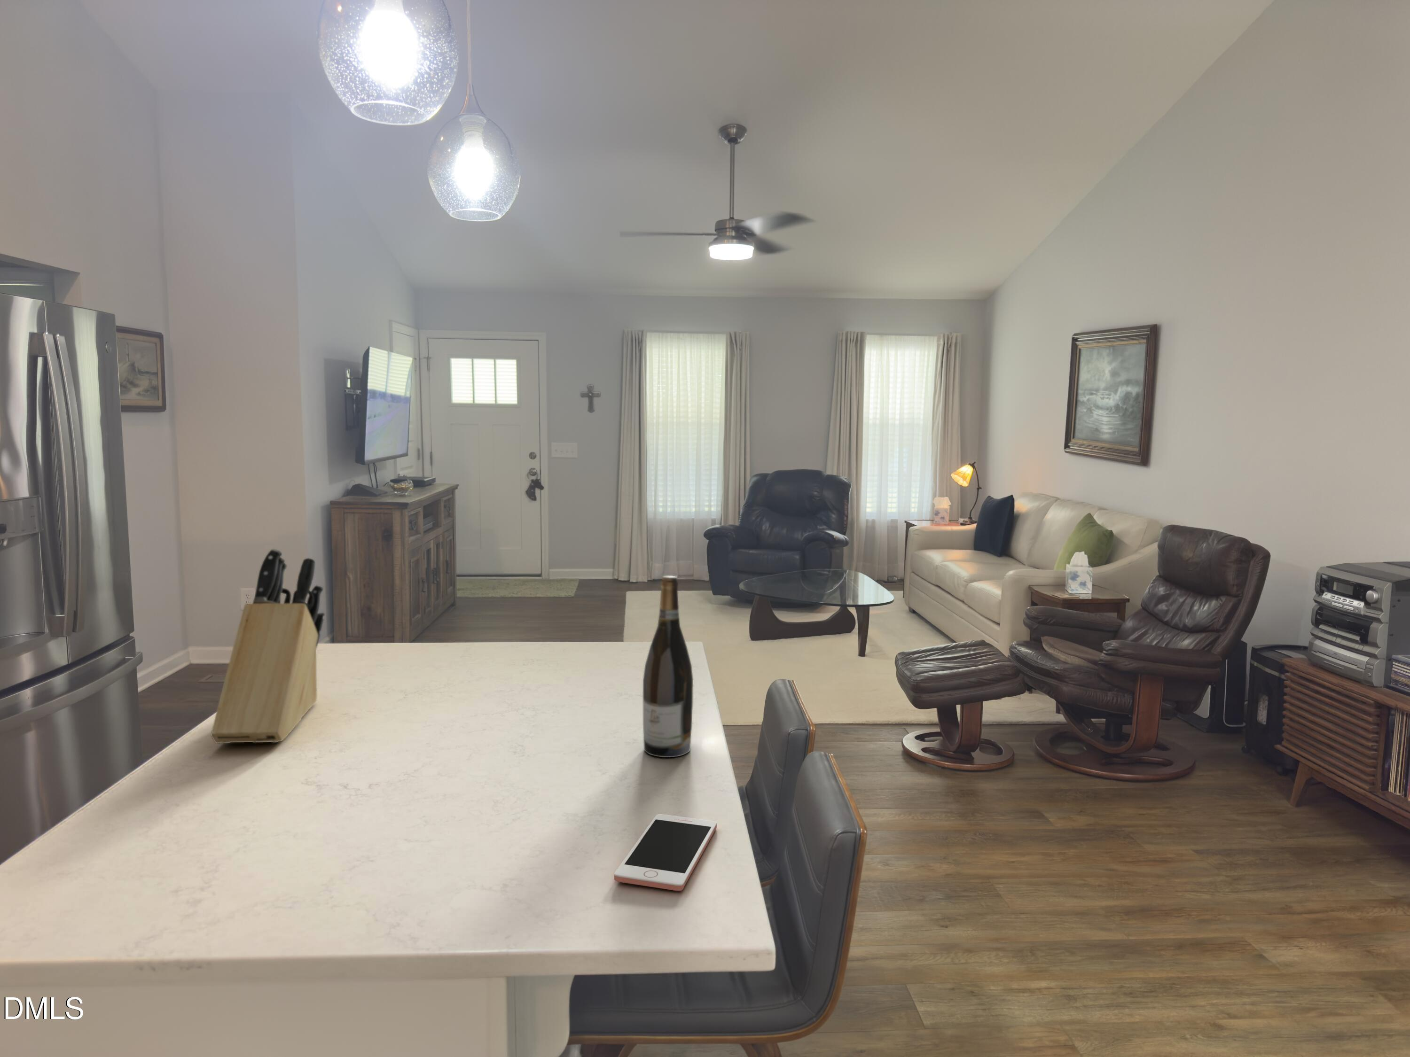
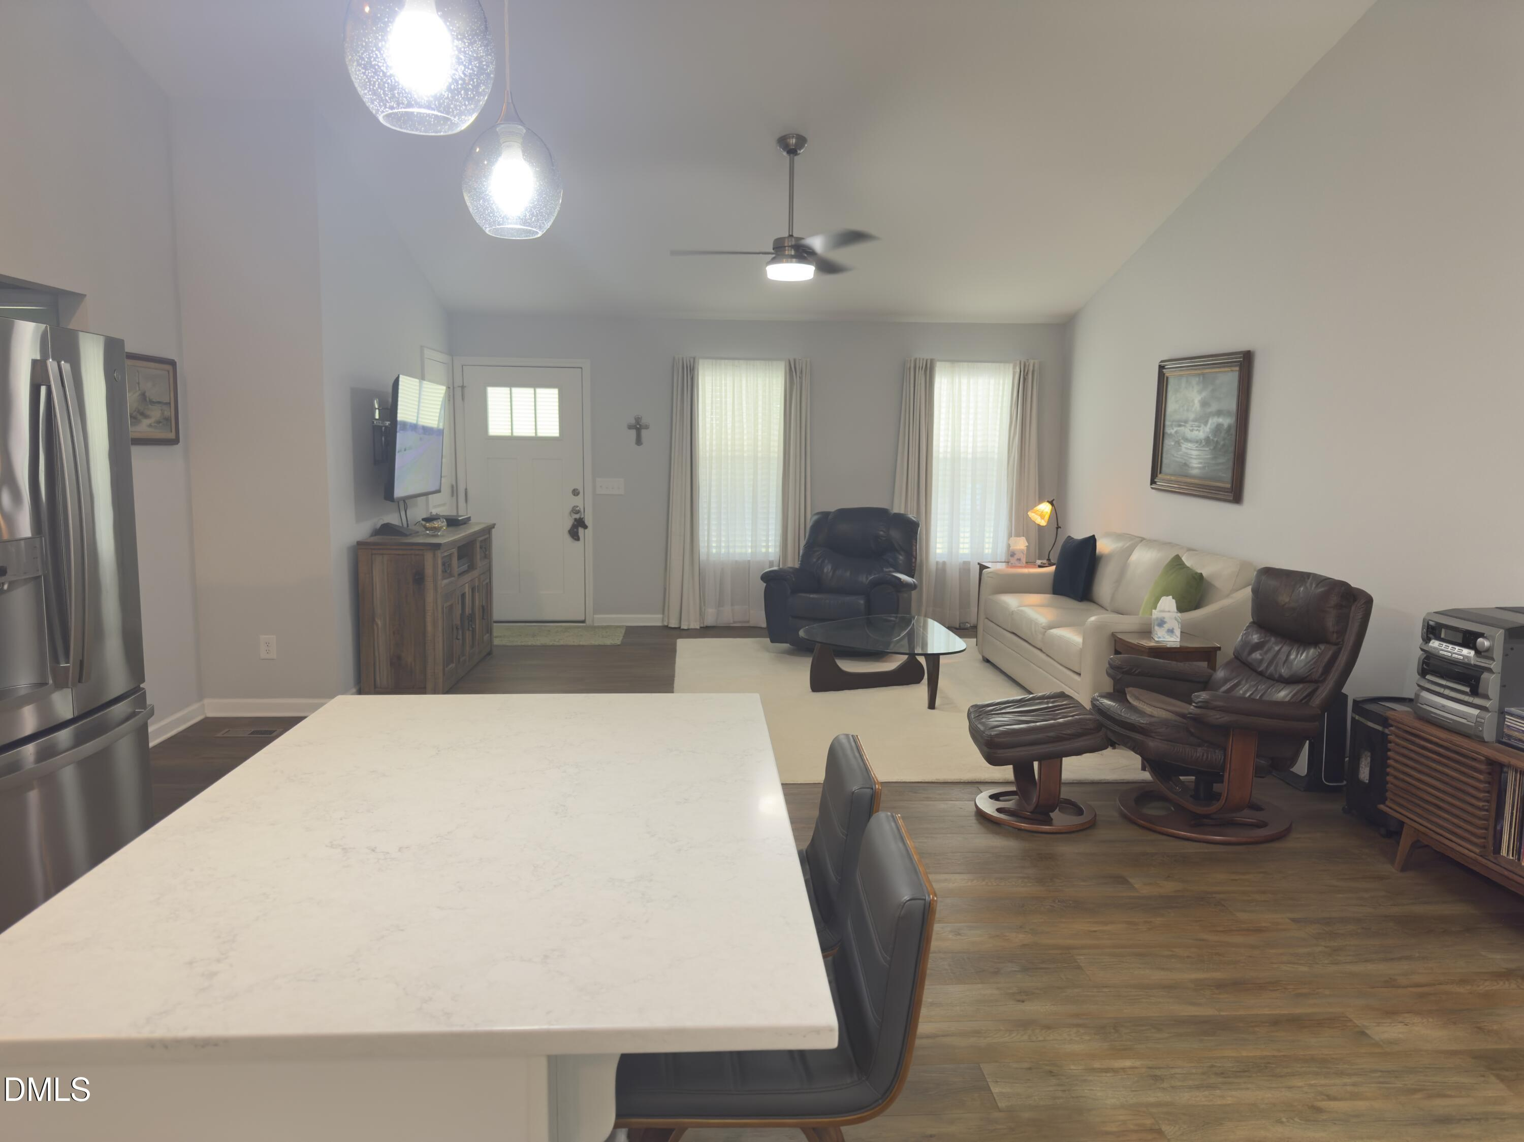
- wine bottle [643,575,694,757]
- cell phone [614,814,717,892]
- knife block [210,548,325,744]
